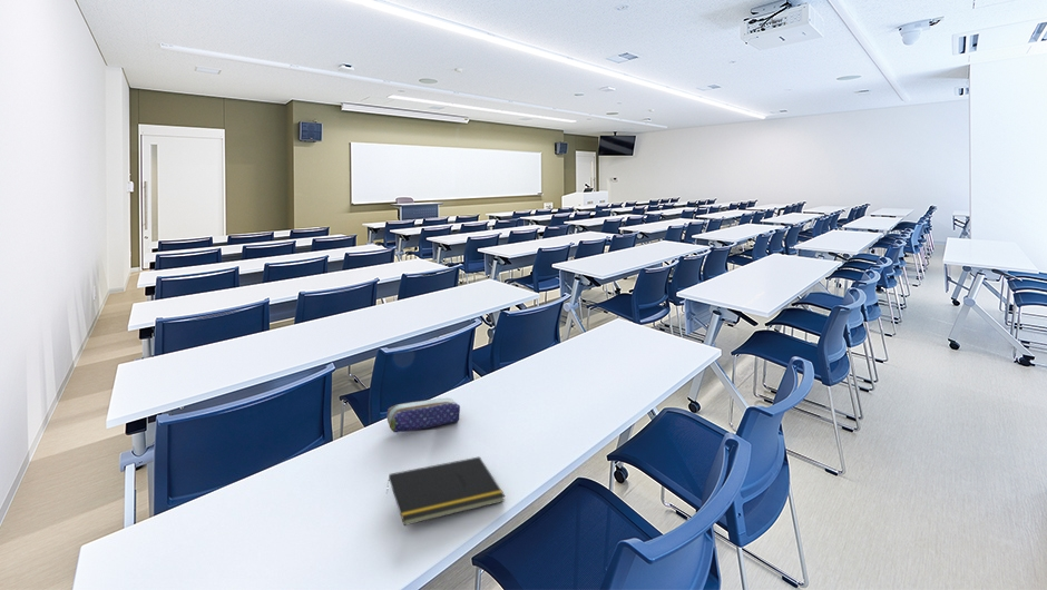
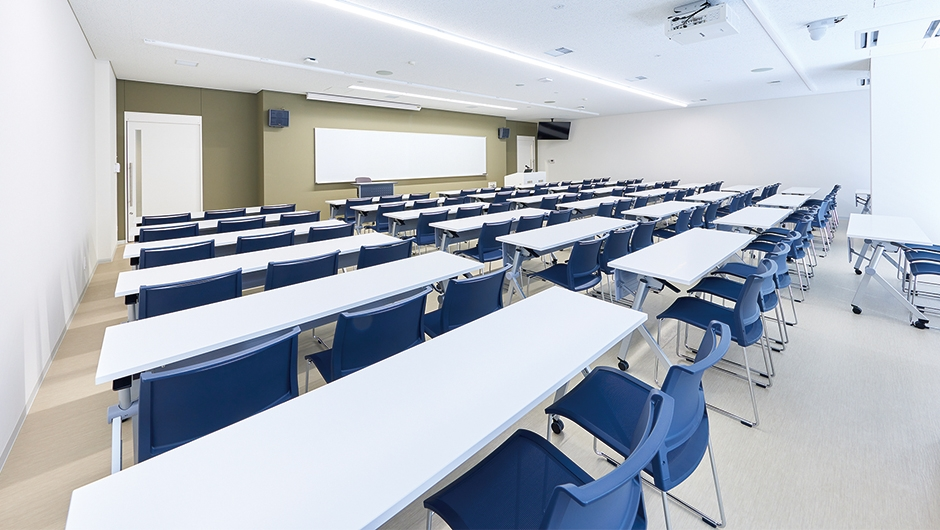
- pencil case [385,397,461,434]
- notepad [385,455,506,527]
